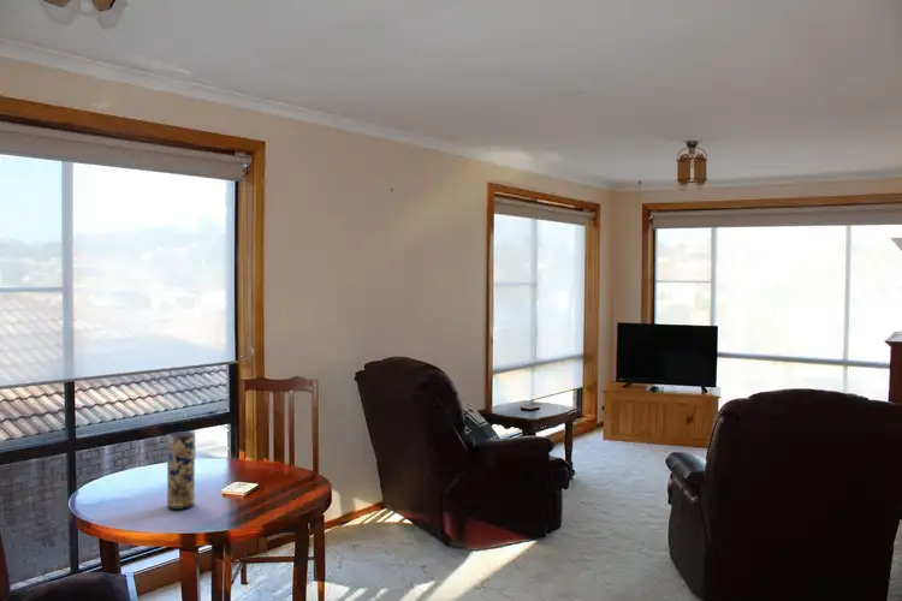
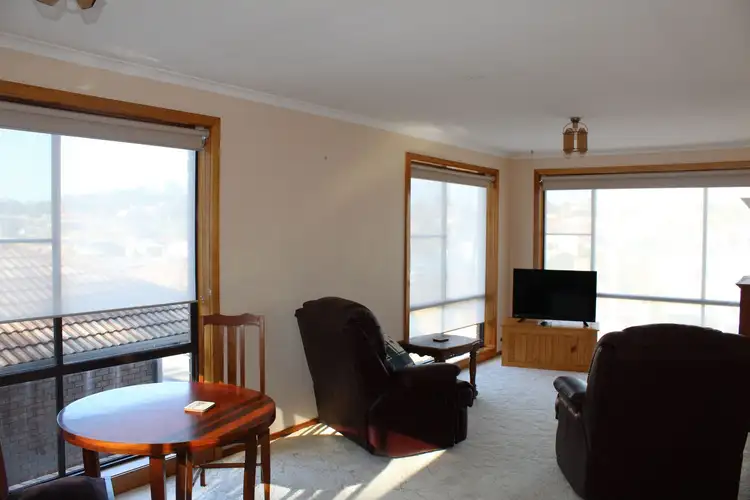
- vase [166,430,196,511]
